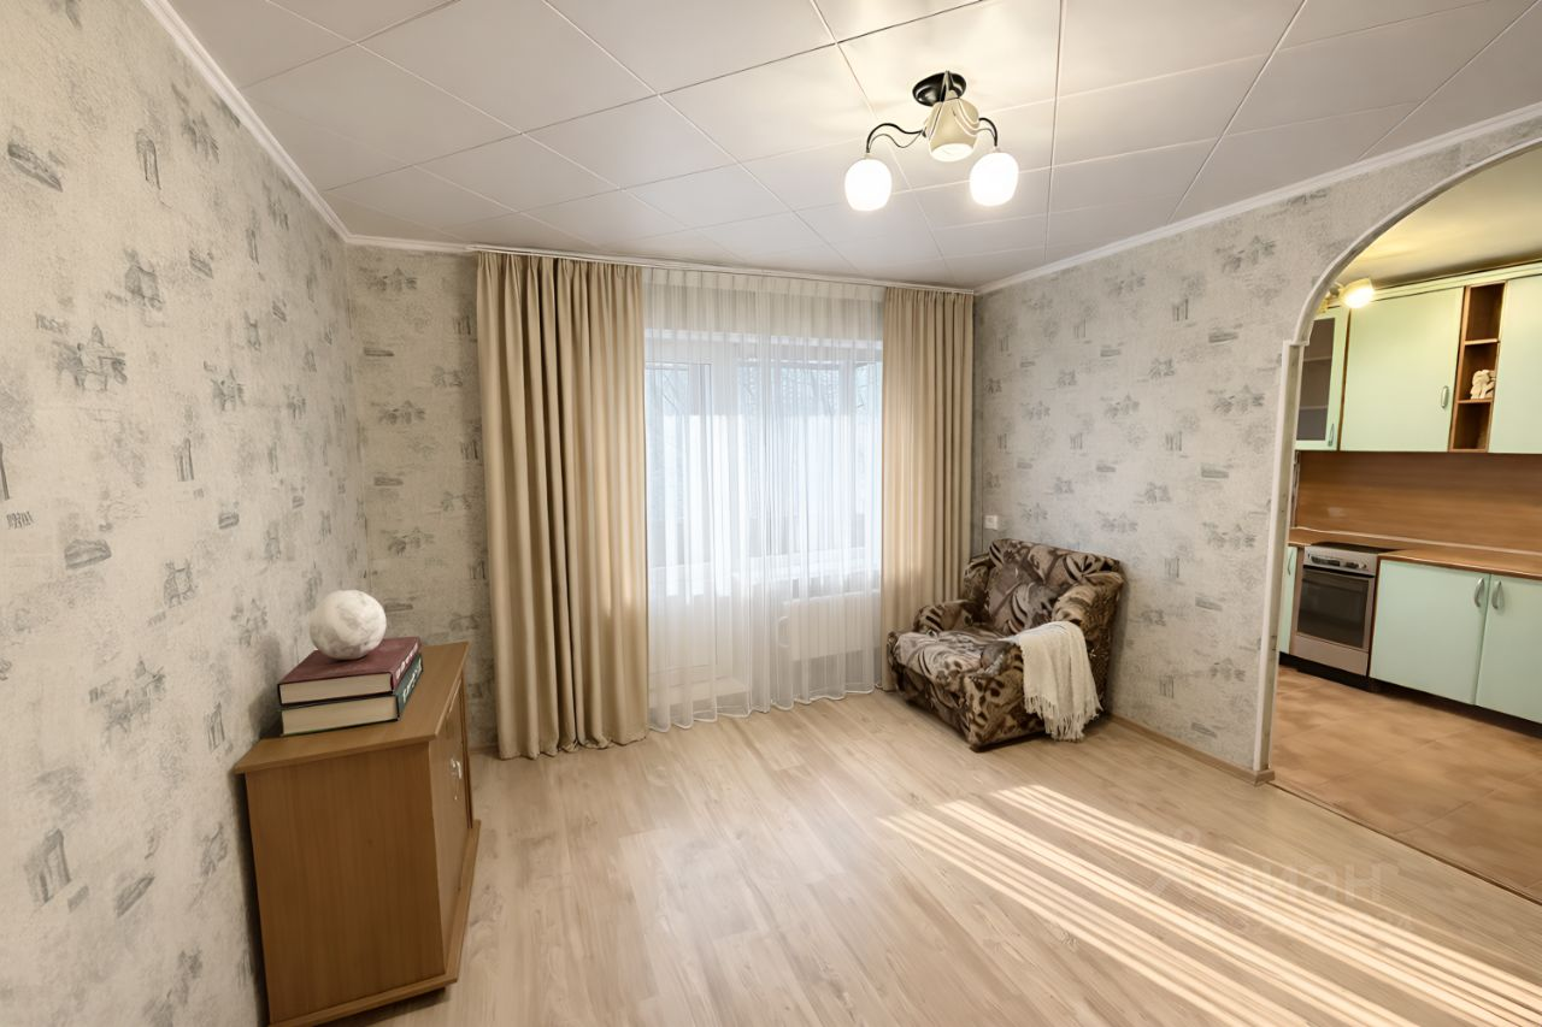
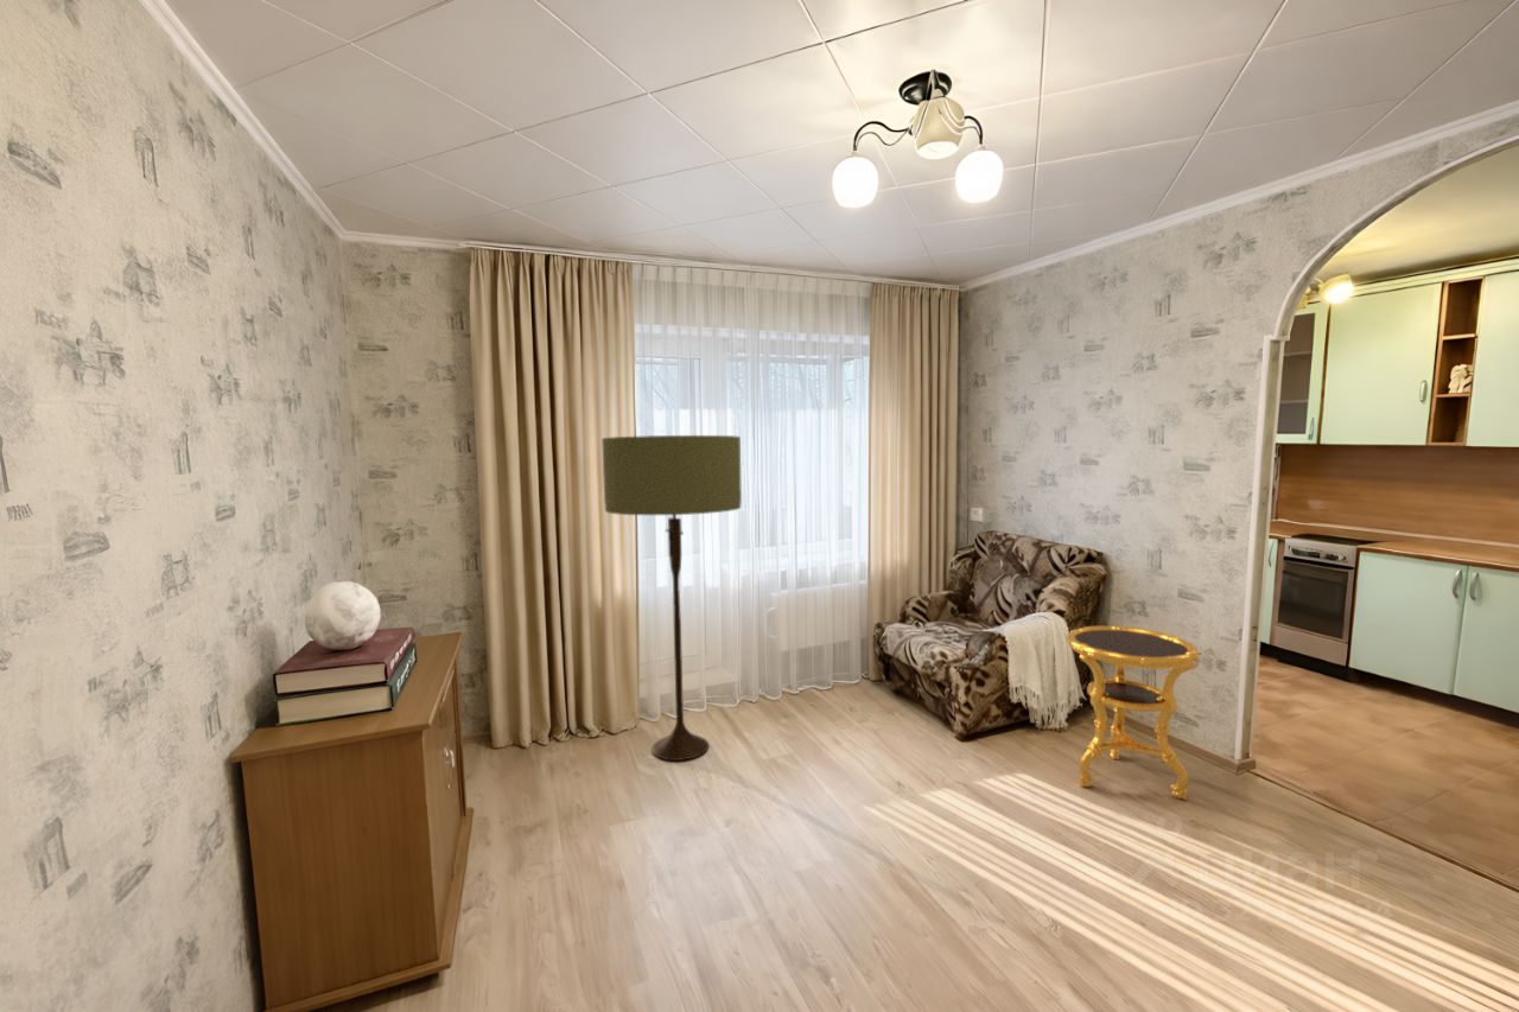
+ floor lamp [600,434,743,762]
+ side table [1066,624,1201,801]
